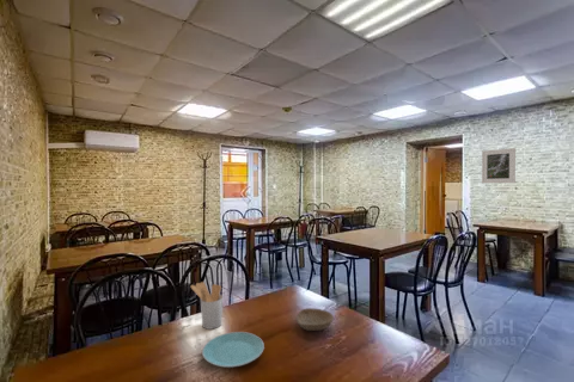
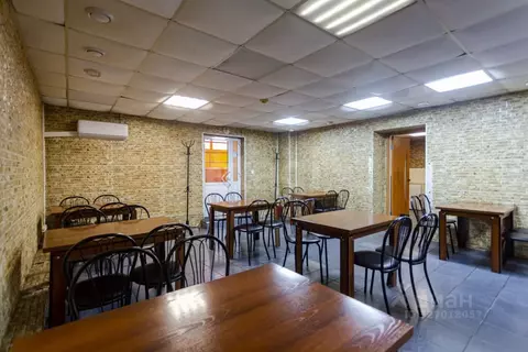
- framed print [481,147,517,184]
- plate [201,331,265,369]
- utensil holder [190,281,224,331]
- bowl [295,307,335,332]
